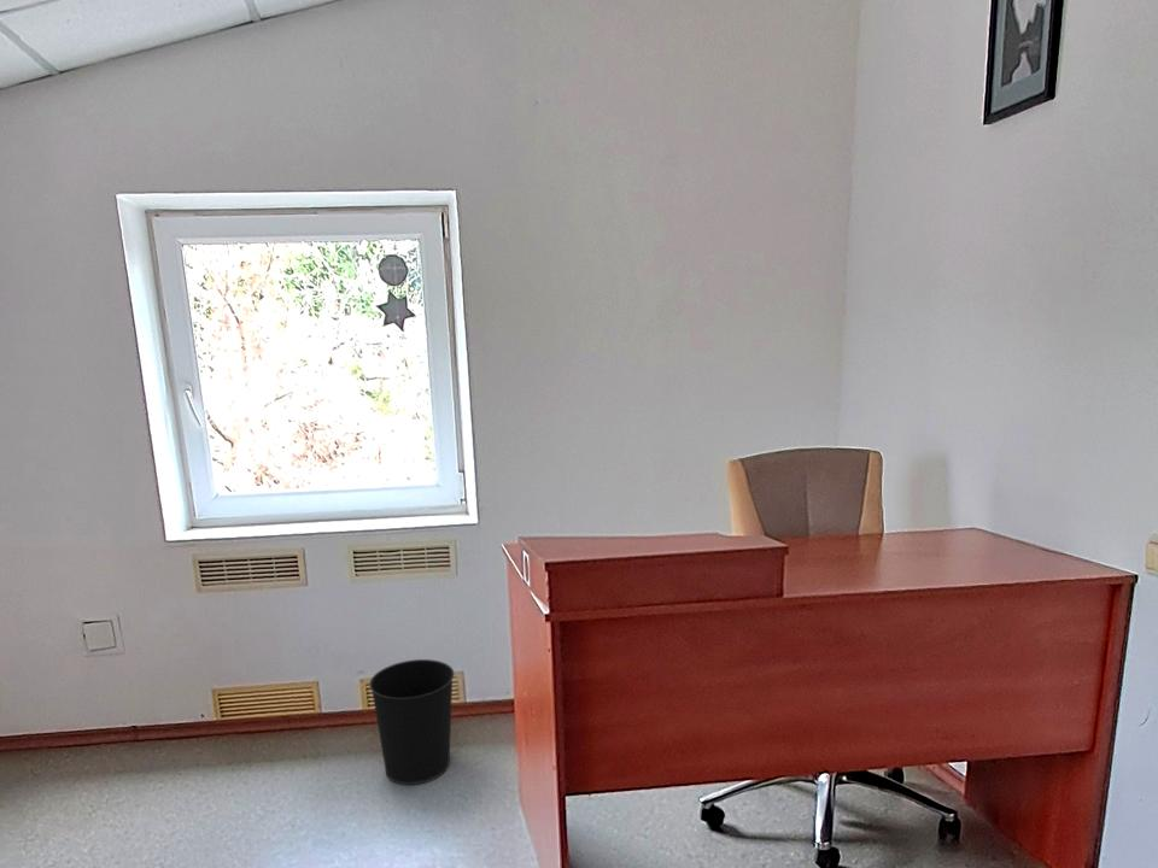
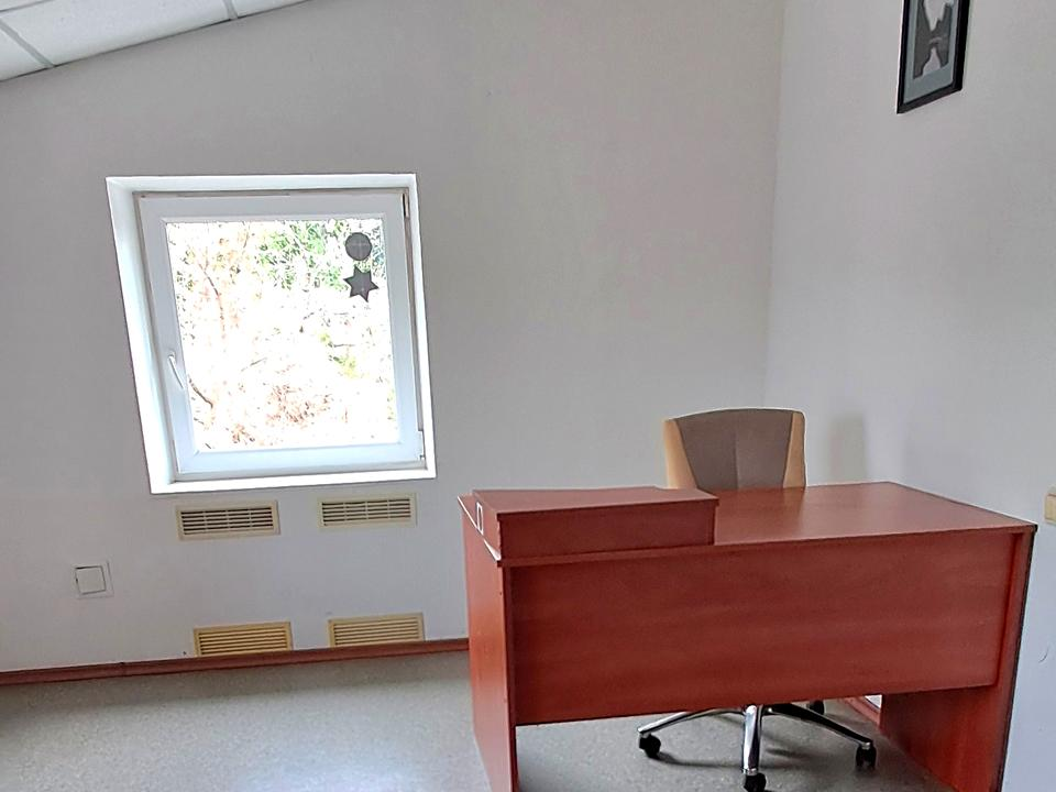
- wastebasket [368,658,456,786]
